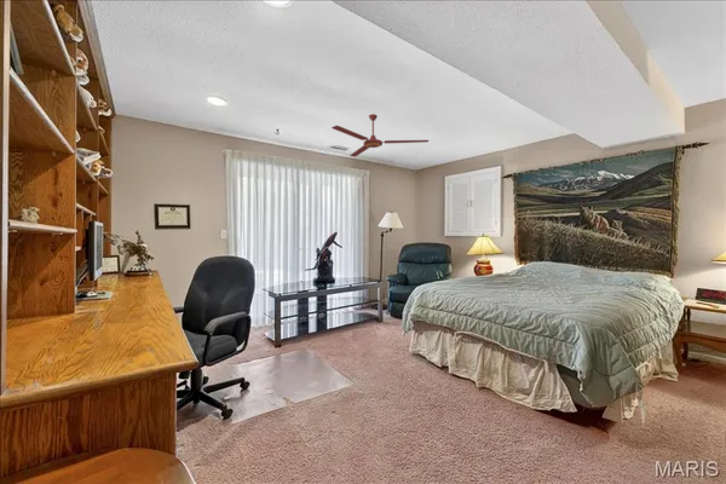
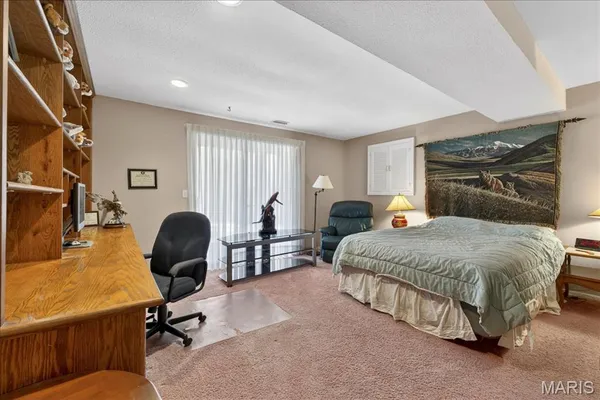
- ceiling fan [330,113,430,159]
